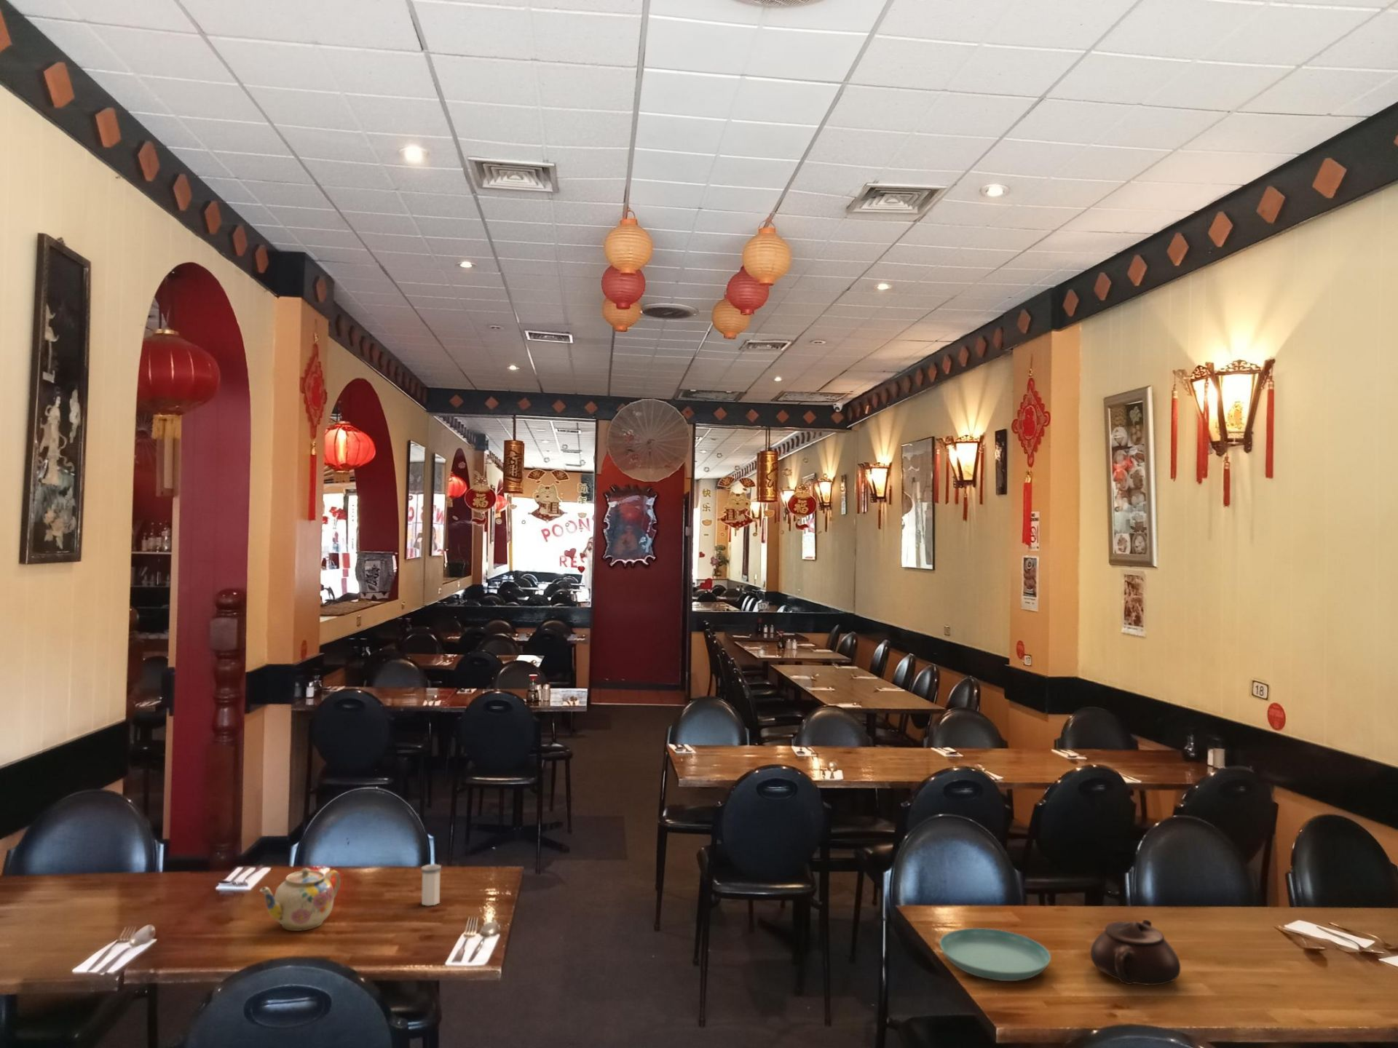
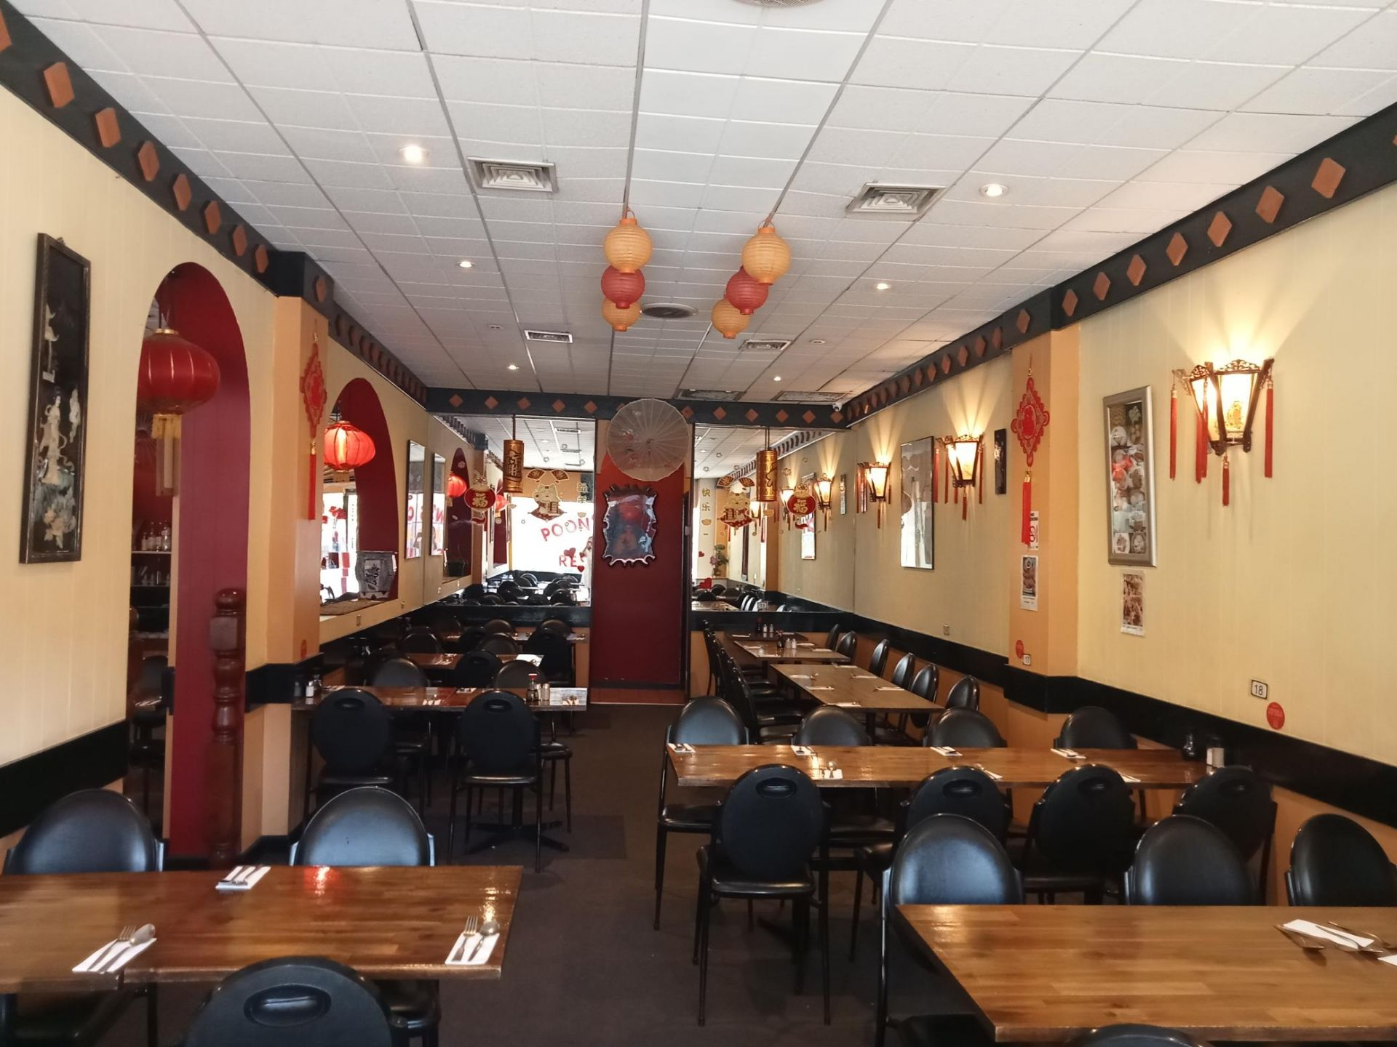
- saucer [939,927,1051,982]
- teapot [1090,919,1181,986]
- salt shaker [421,863,443,906]
- teapot [259,867,341,931]
